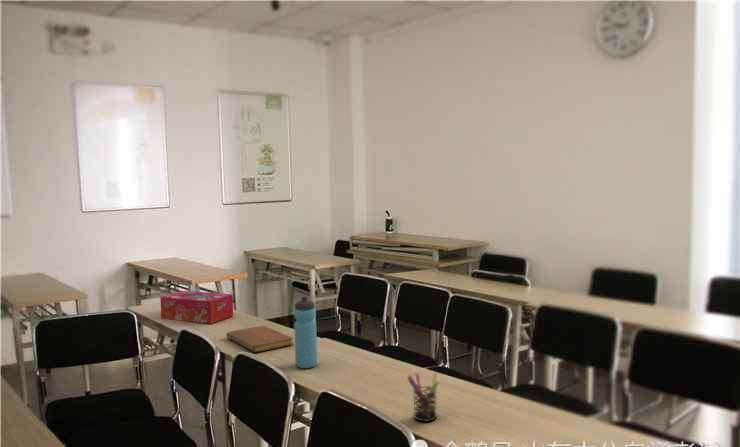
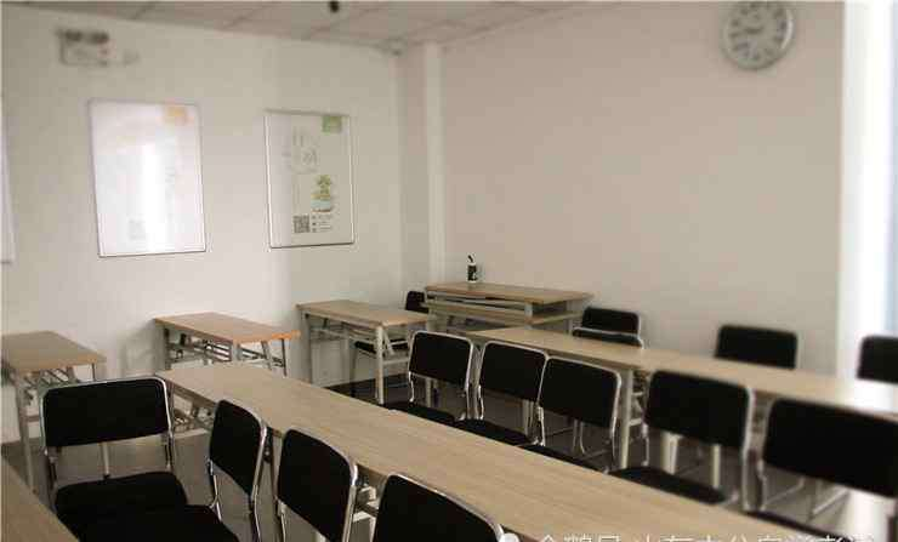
- notebook [225,325,294,353]
- water bottle [293,295,318,369]
- pen holder [406,371,440,423]
- tissue box [159,290,234,324]
